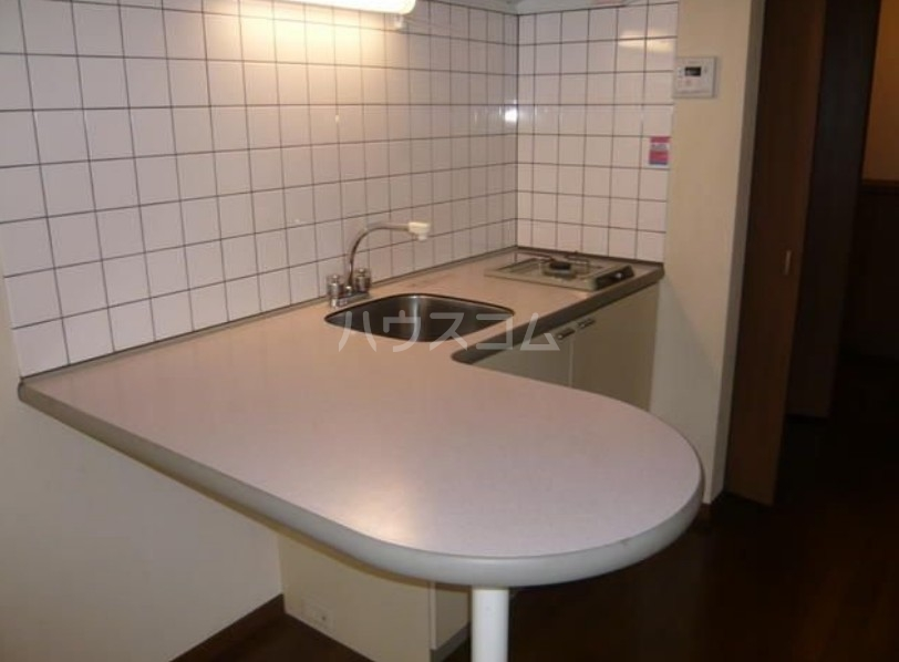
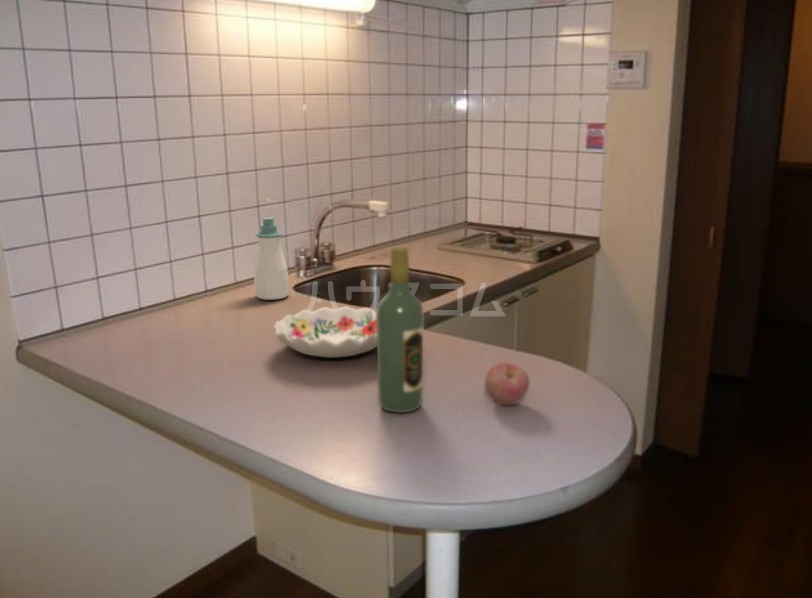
+ decorative bowl [272,305,377,358]
+ wine bottle [375,246,425,414]
+ soap bottle [253,216,290,301]
+ apple [484,361,530,407]
